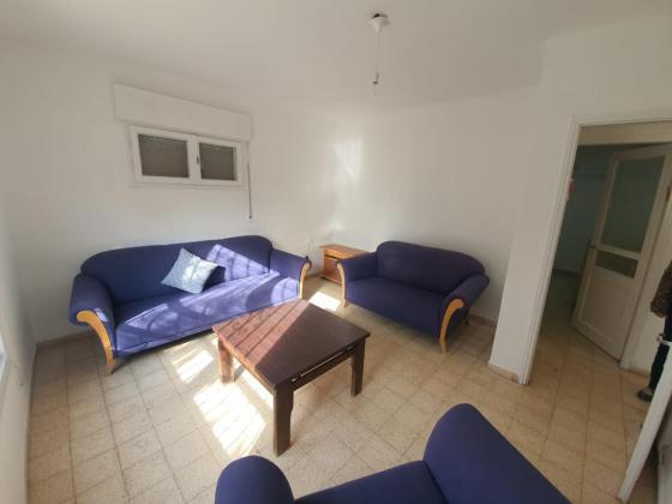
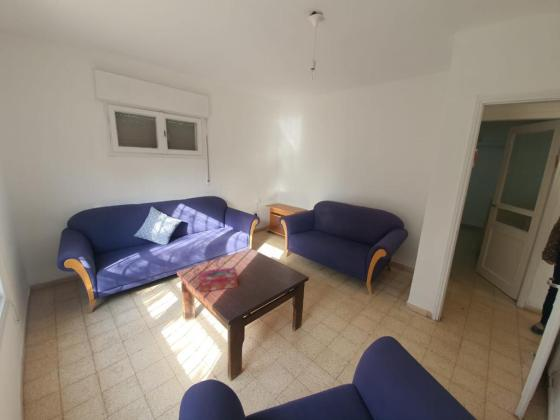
+ tissue box [198,266,239,293]
